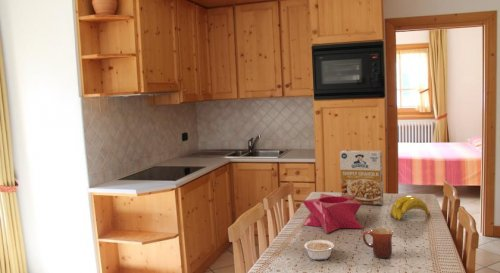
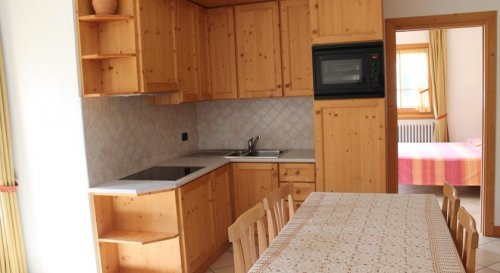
- cereal box [339,150,384,206]
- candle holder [301,193,363,234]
- legume [303,239,335,261]
- banana [389,195,431,221]
- mug [362,227,394,259]
